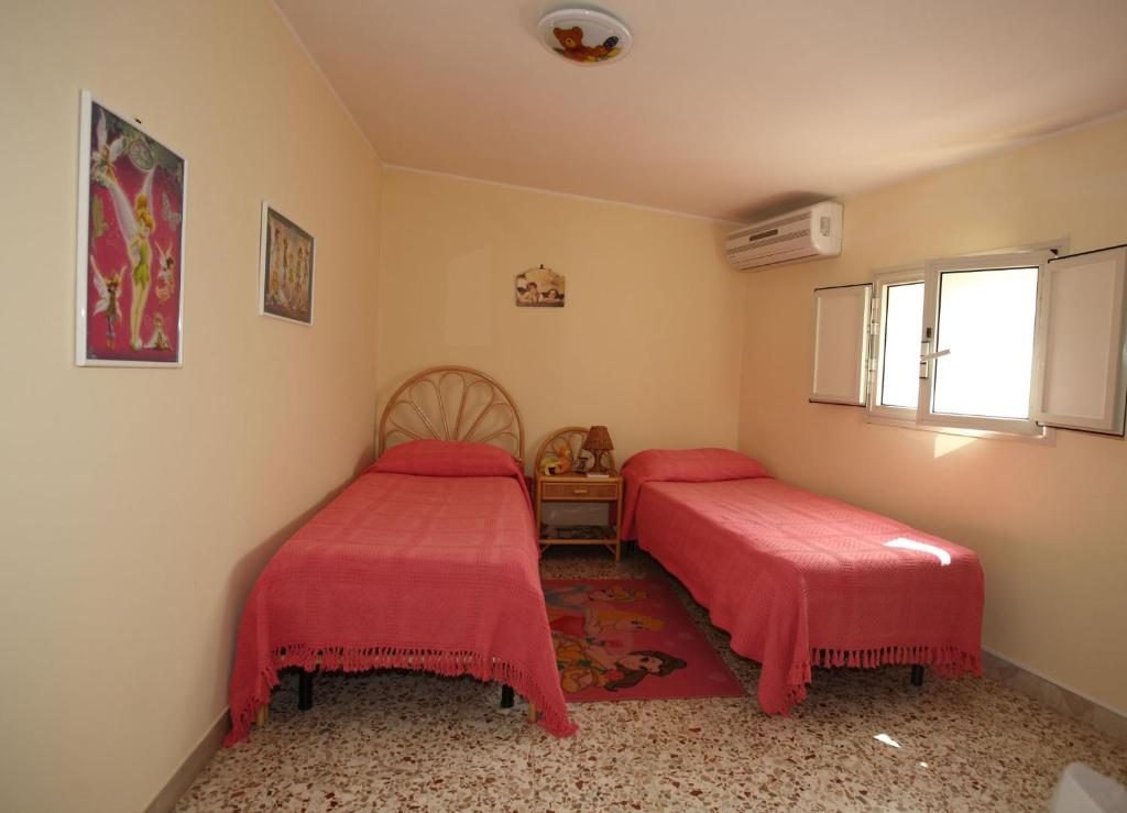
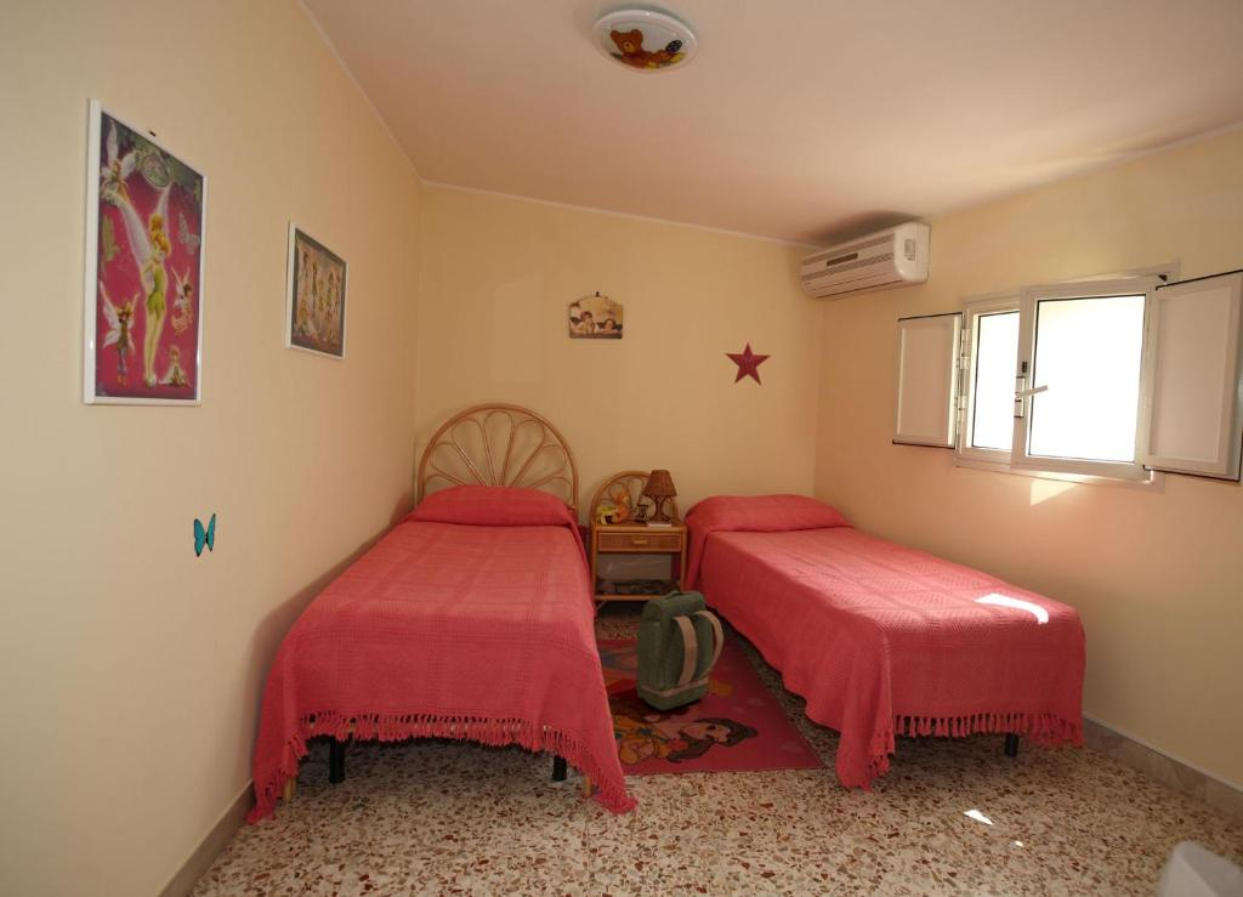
+ decorative butterfly [193,512,217,558]
+ decorative star [723,341,772,386]
+ backpack [635,589,725,711]
